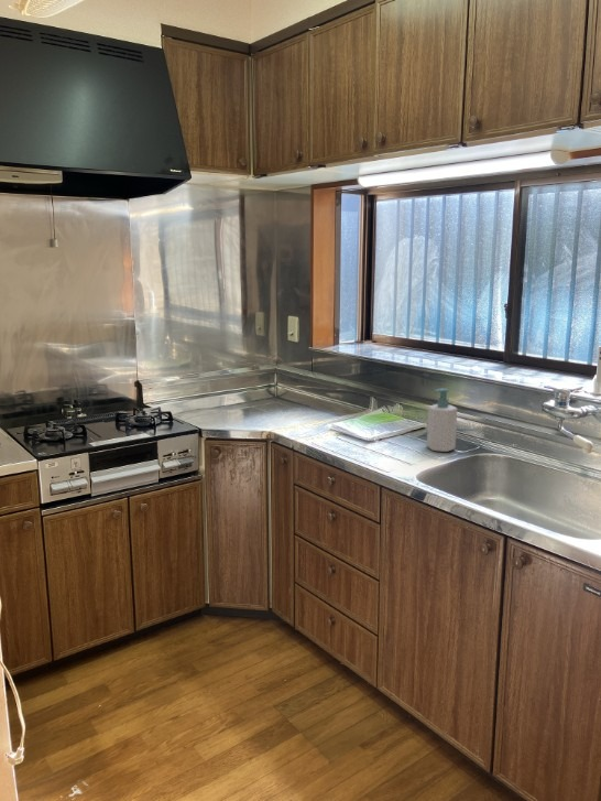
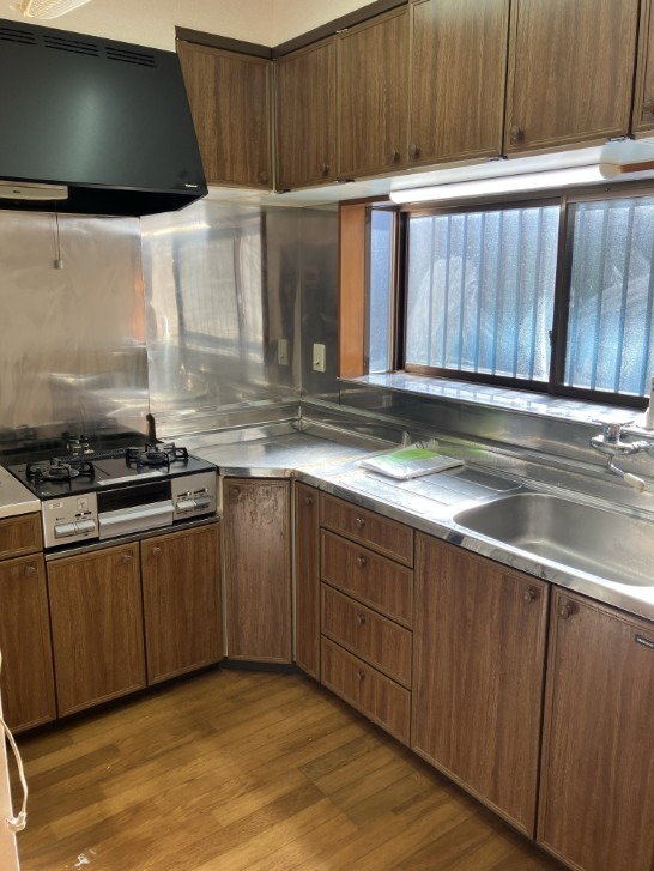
- soap bottle [426,387,458,453]
